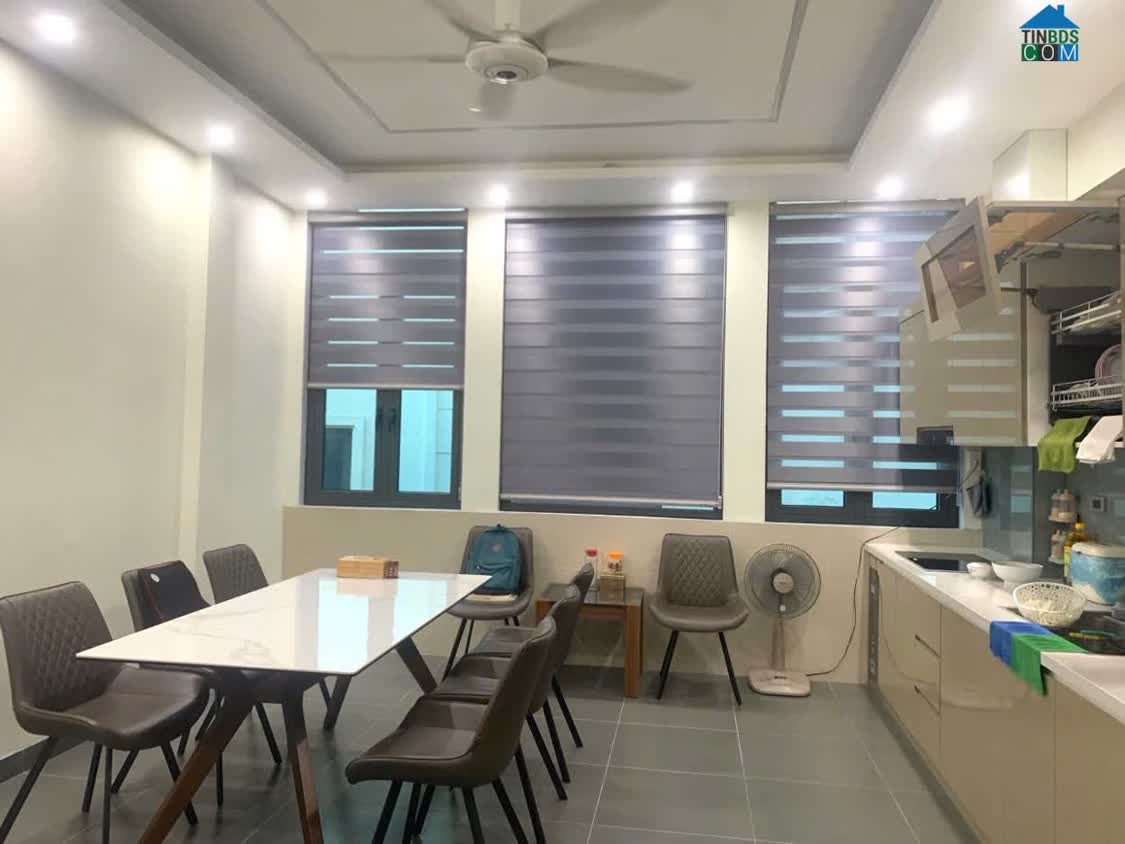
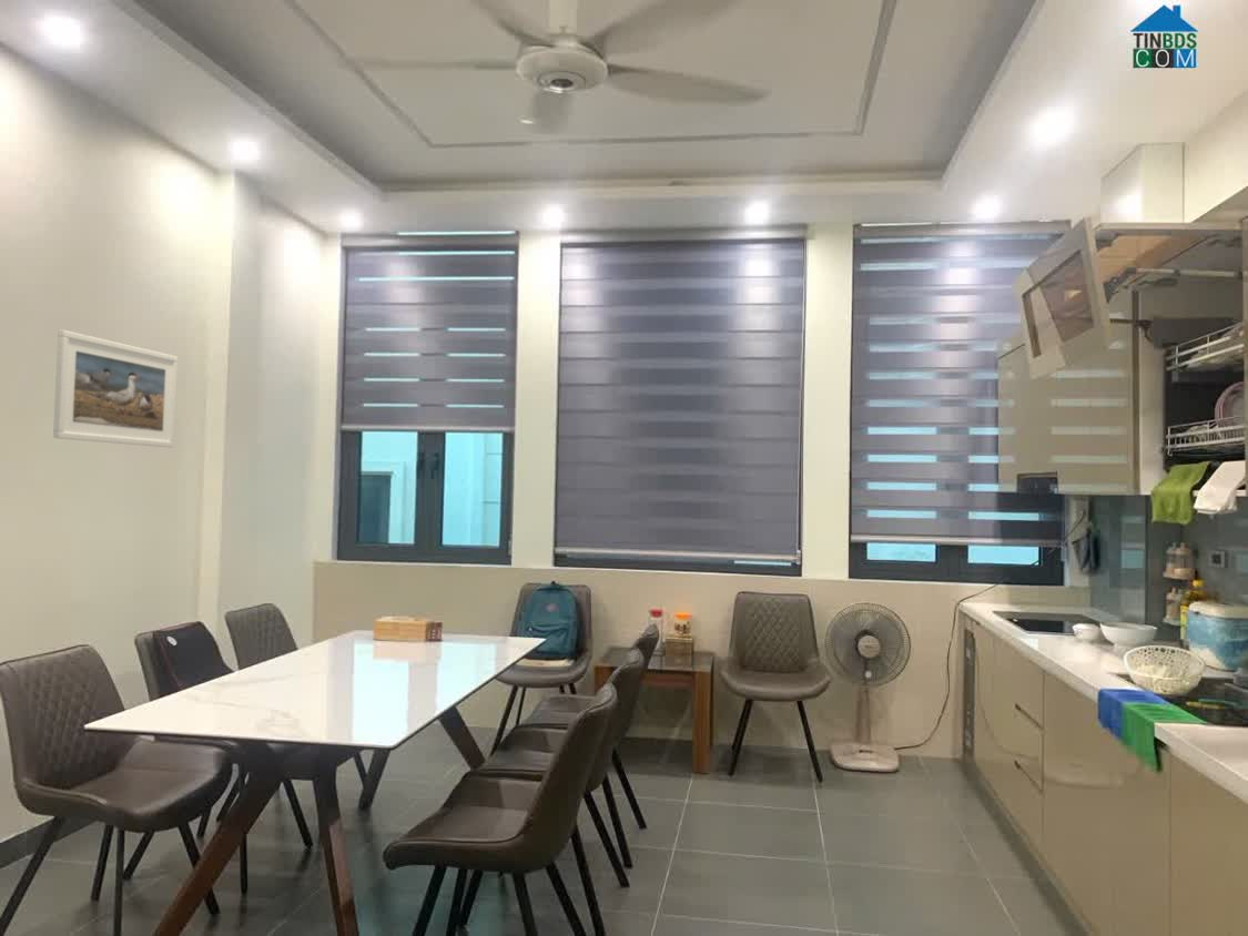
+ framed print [52,329,179,448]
